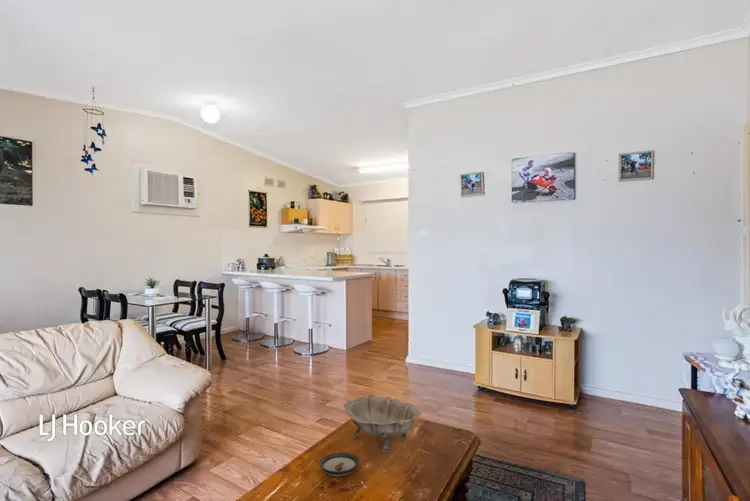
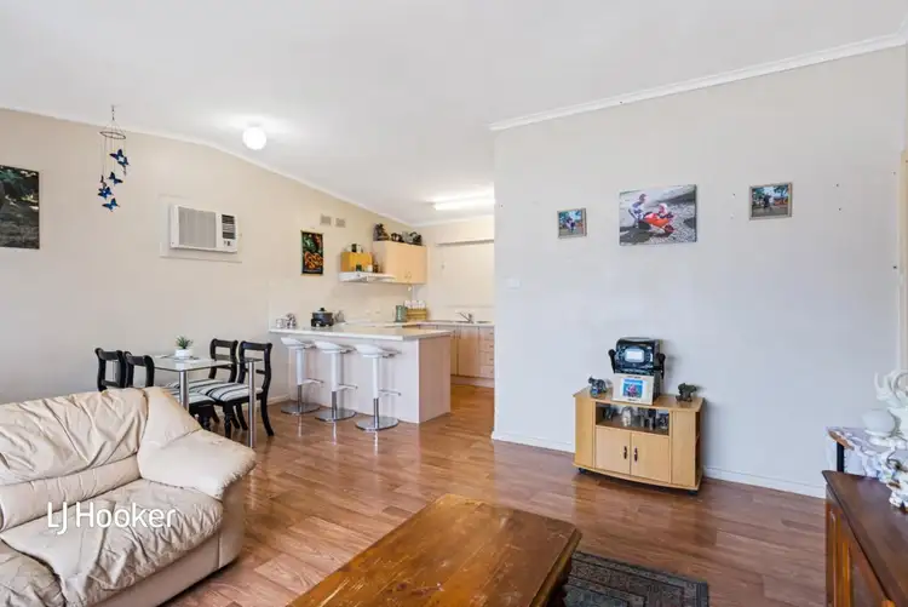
- saucer [319,452,360,477]
- decorative bowl [343,394,422,453]
